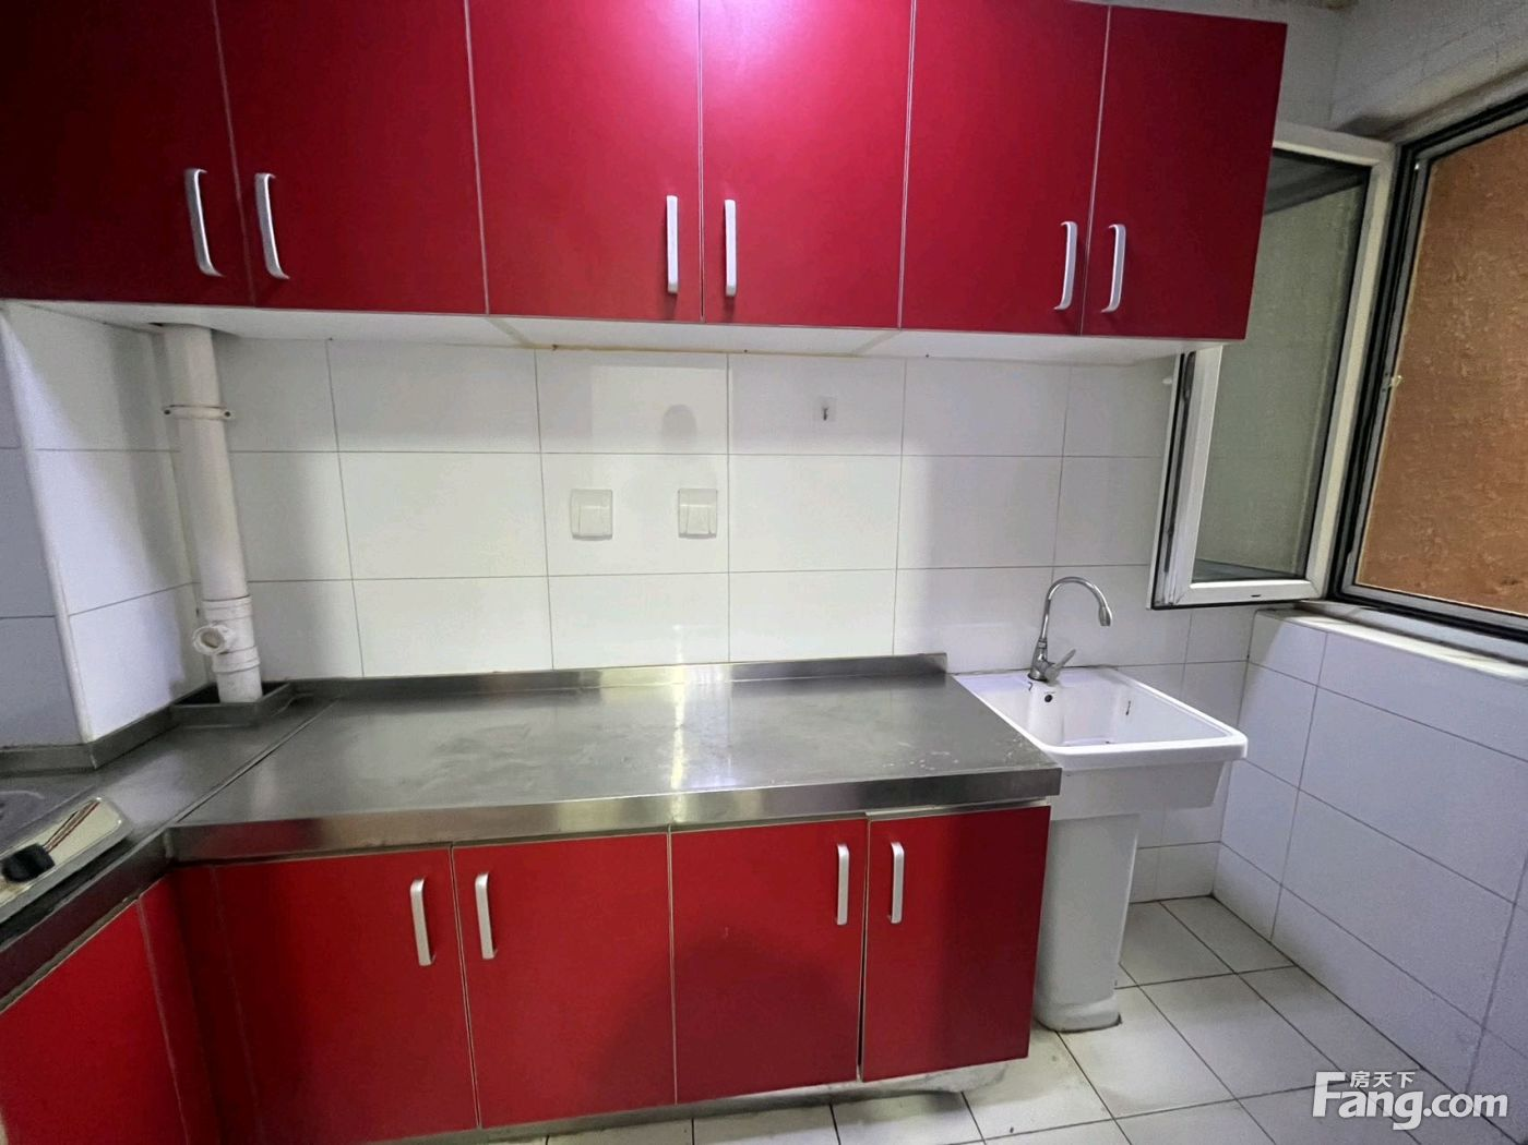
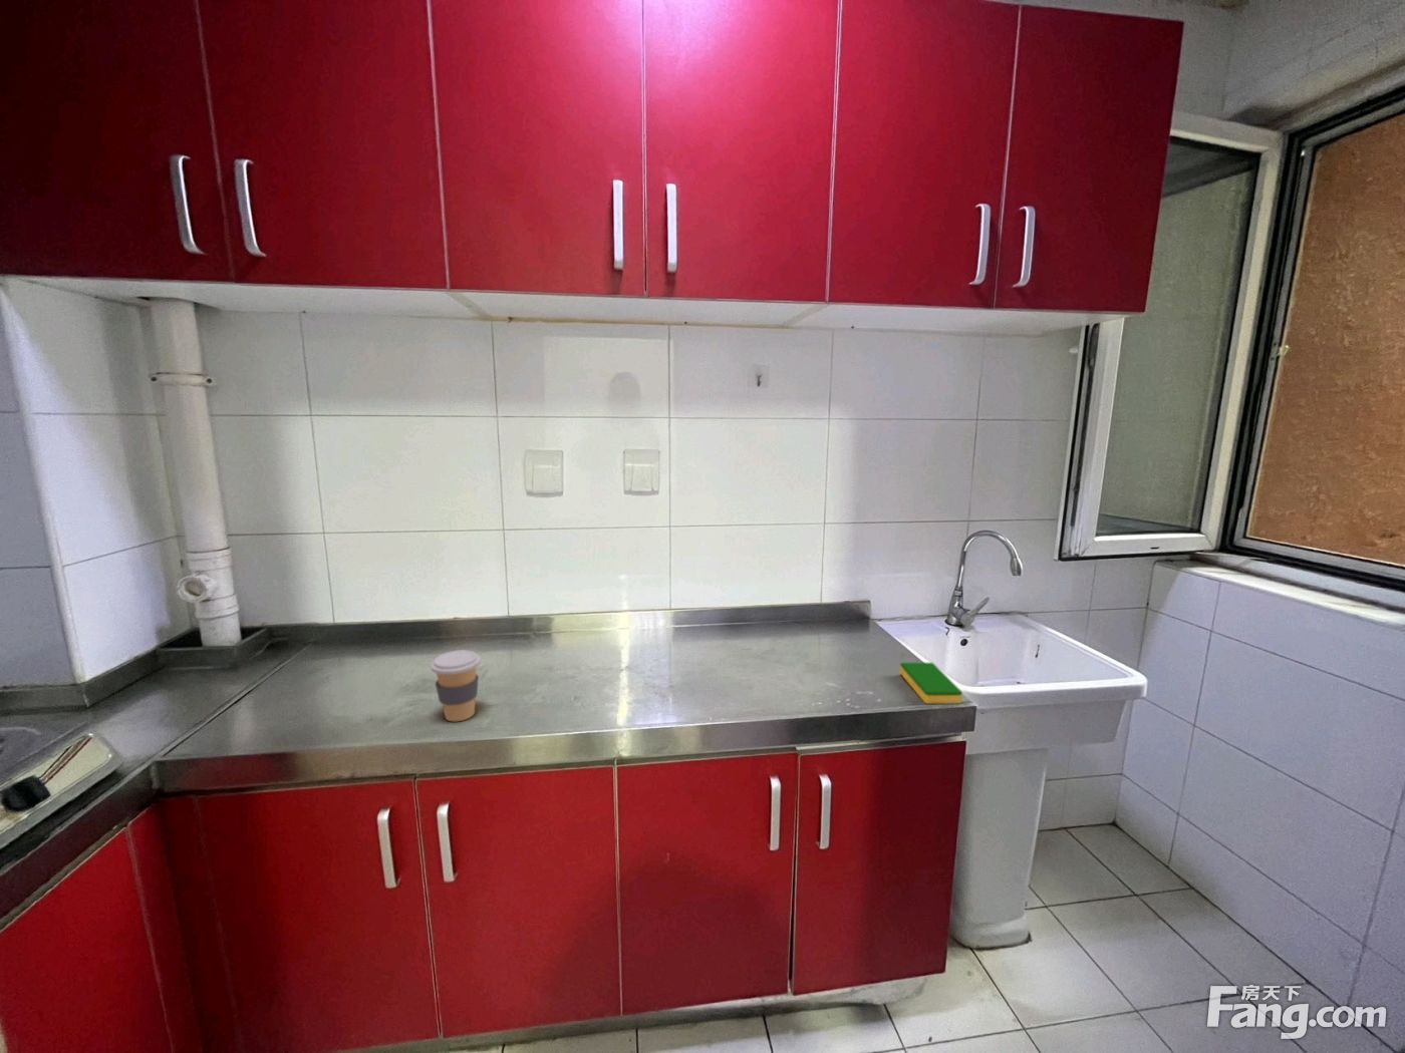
+ coffee cup [429,649,481,722]
+ dish sponge [899,661,964,703]
